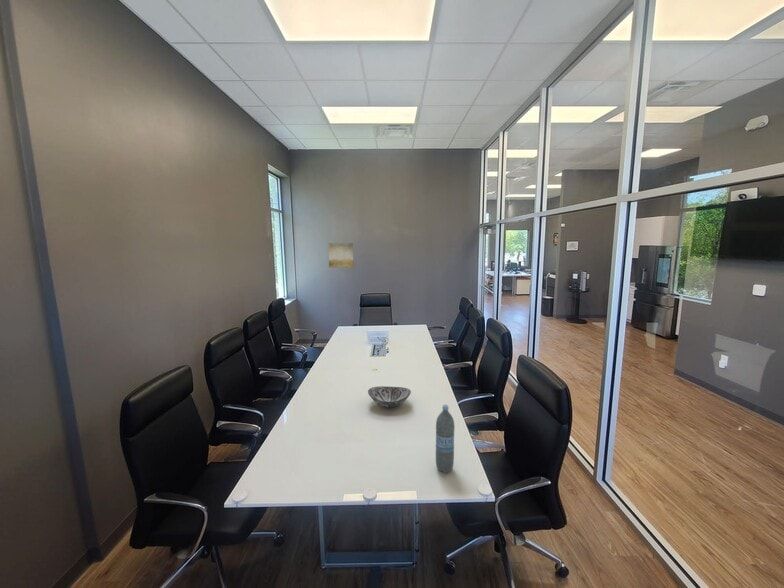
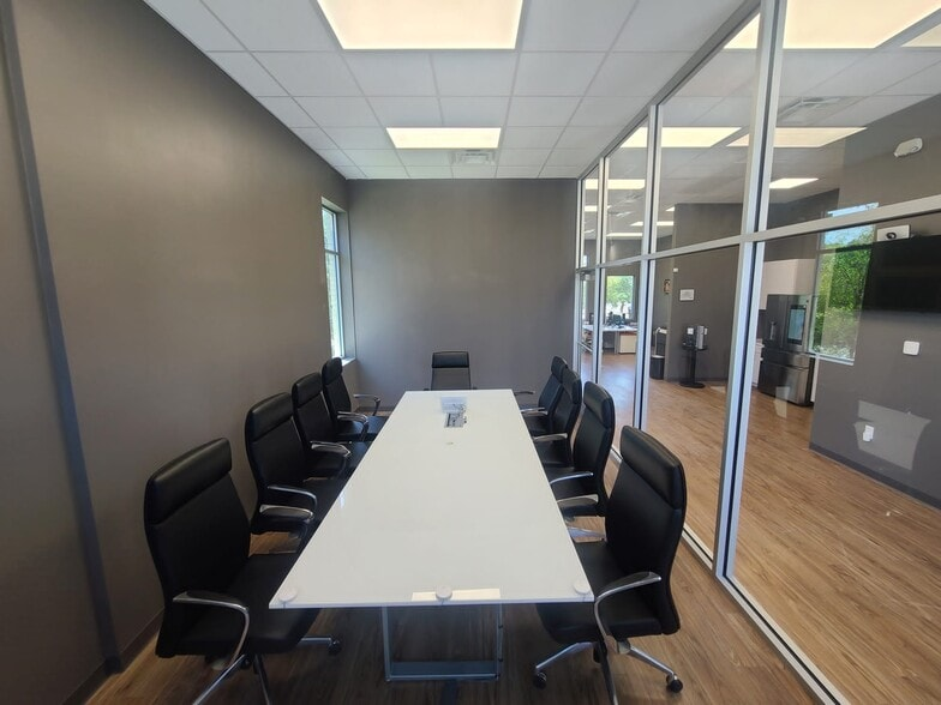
- water bottle [435,404,456,474]
- wall art [327,242,354,269]
- decorative bowl [367,385,412,409]
